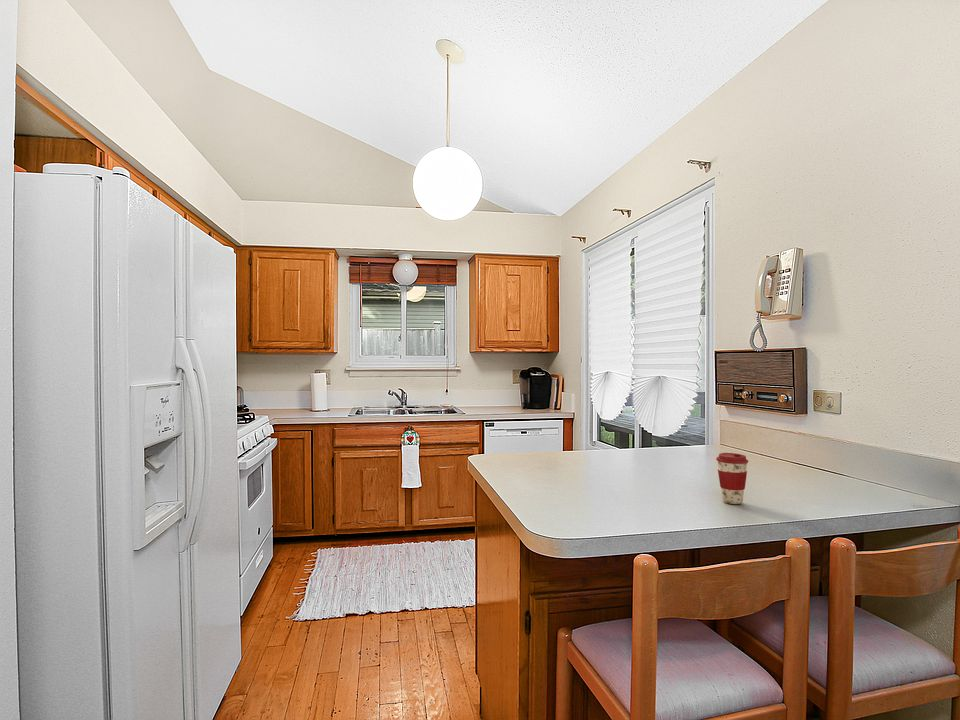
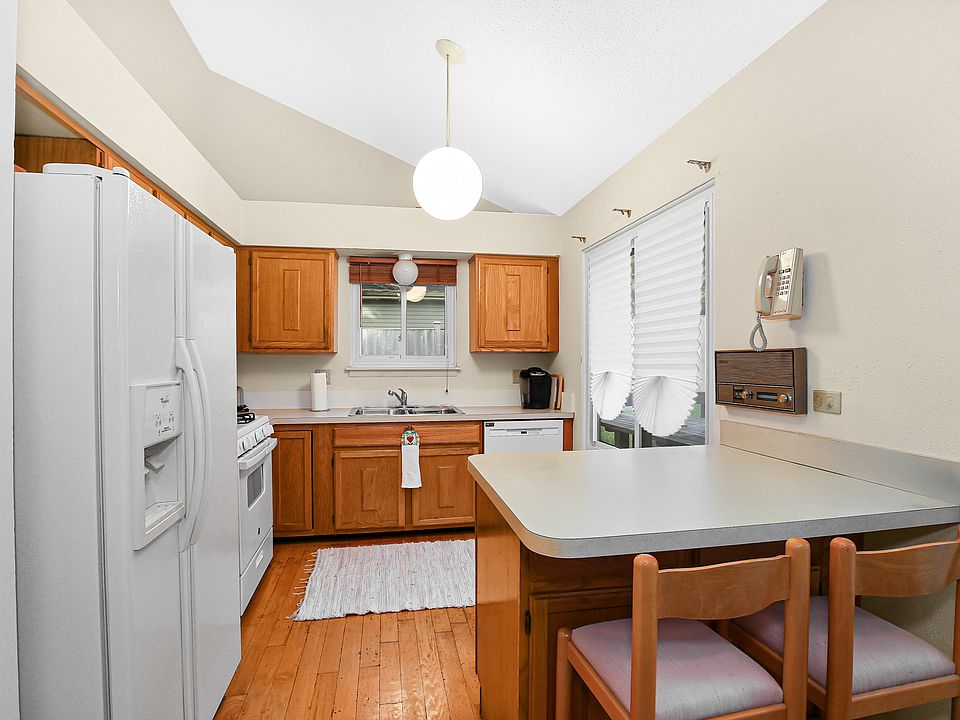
- coffee cup [715,452,749,505]
